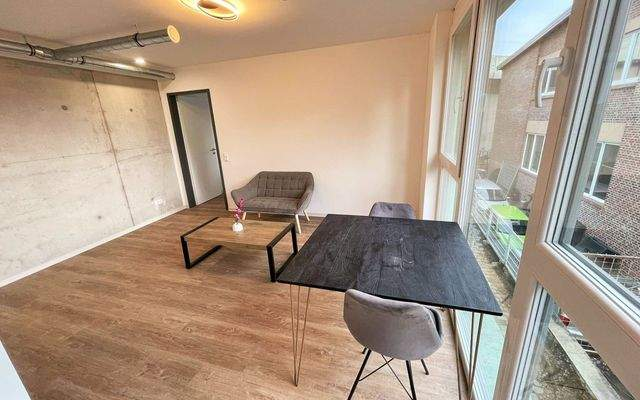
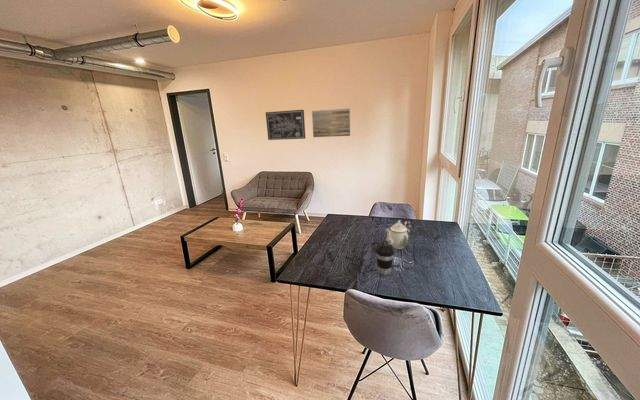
+ wall art [265,109,306,141]
+ wall art [311,108,351,138]
+ coffee cup [375,245,395,276]
+ teapot [385,219,412,250]
